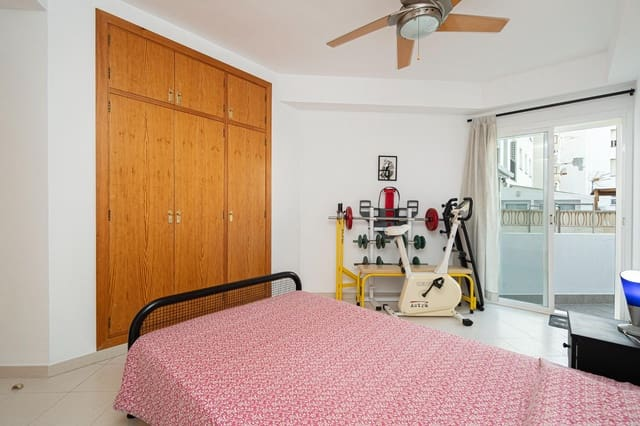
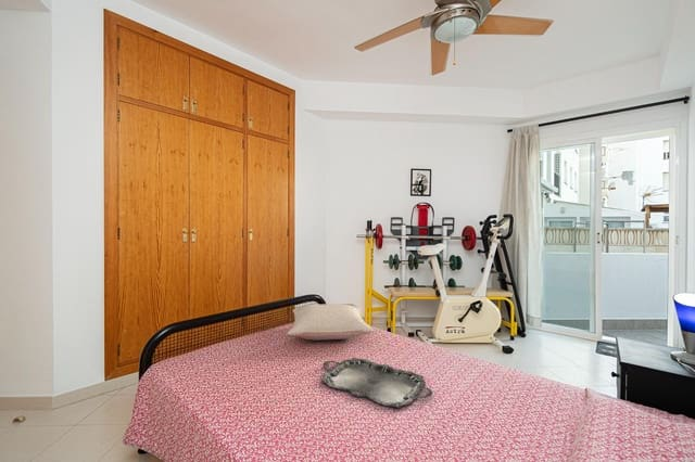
+ serving tray [320,357,433,409]
+ pillow [286,303,374,341]
